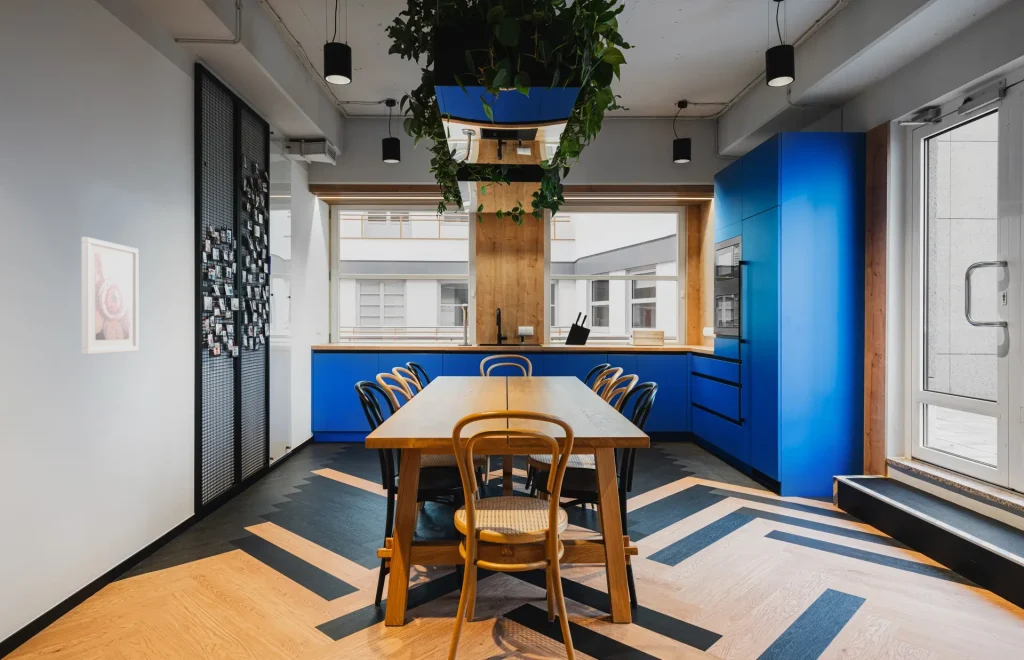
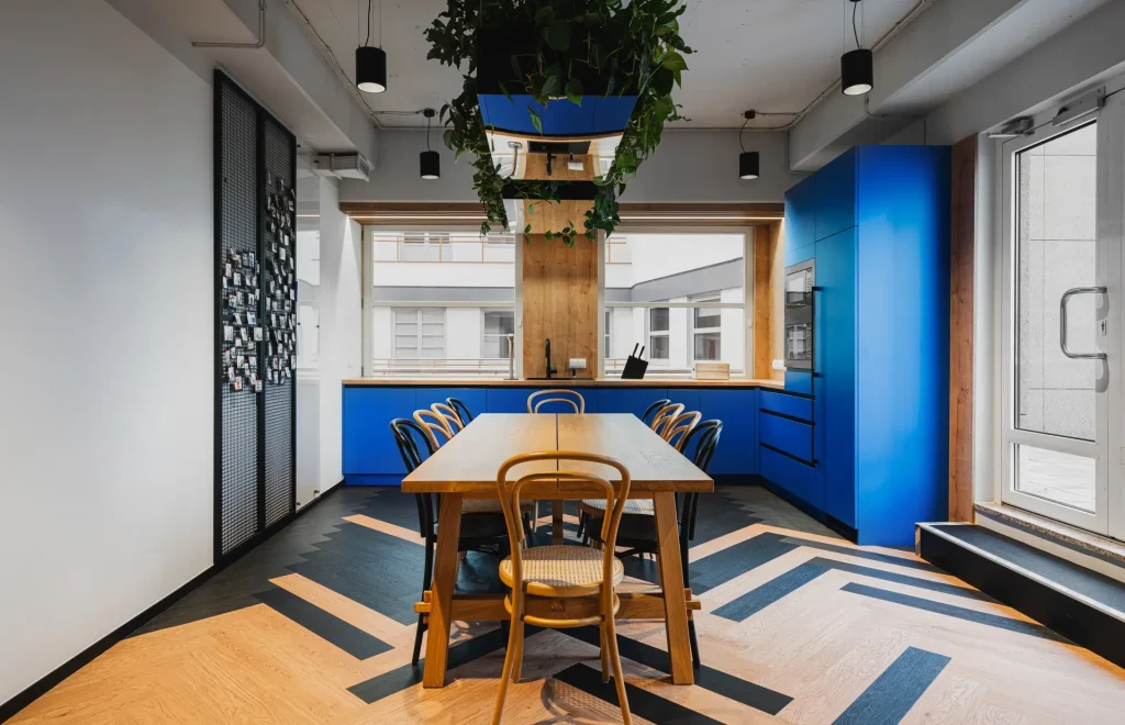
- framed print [80,236,139,356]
